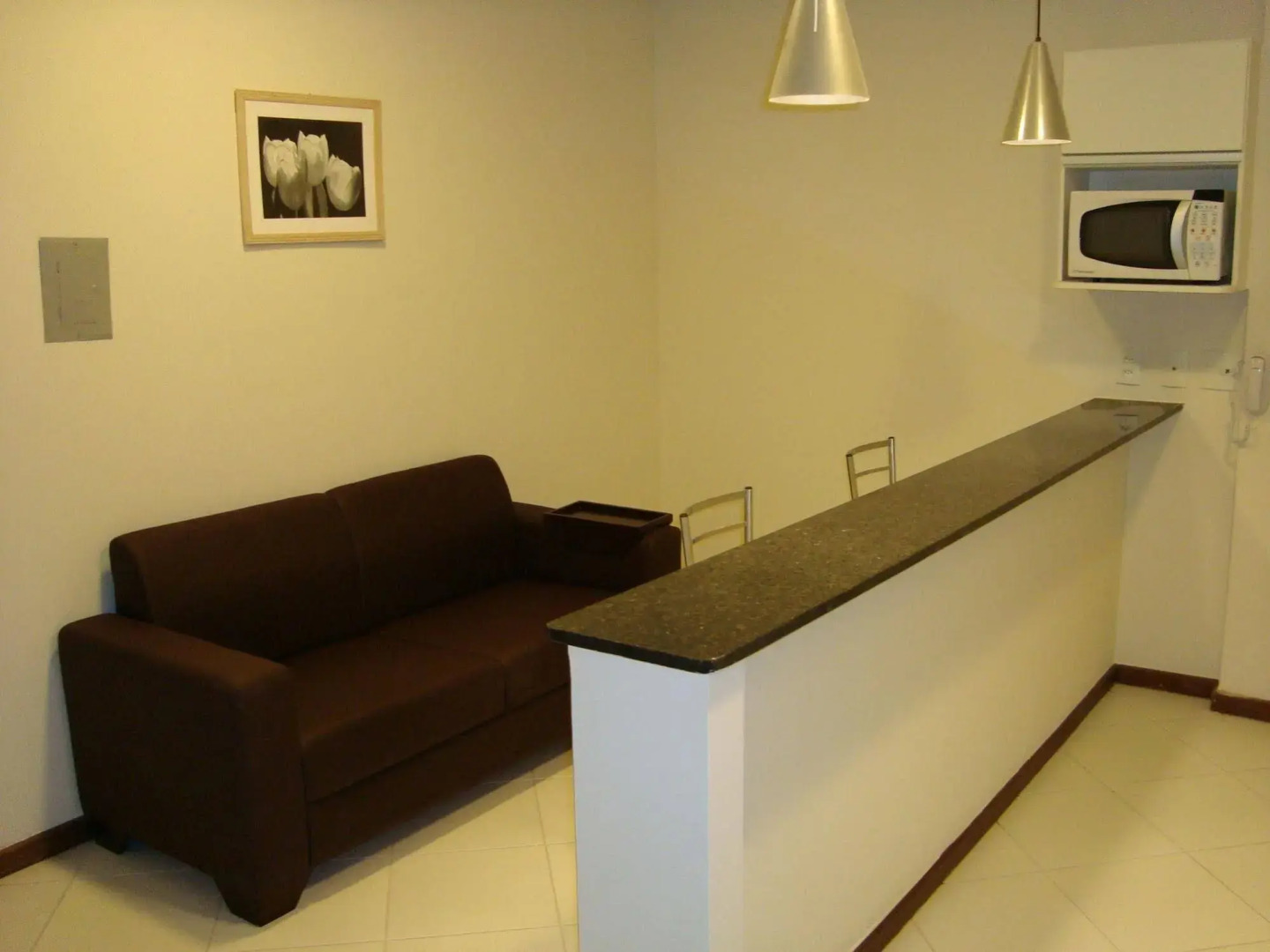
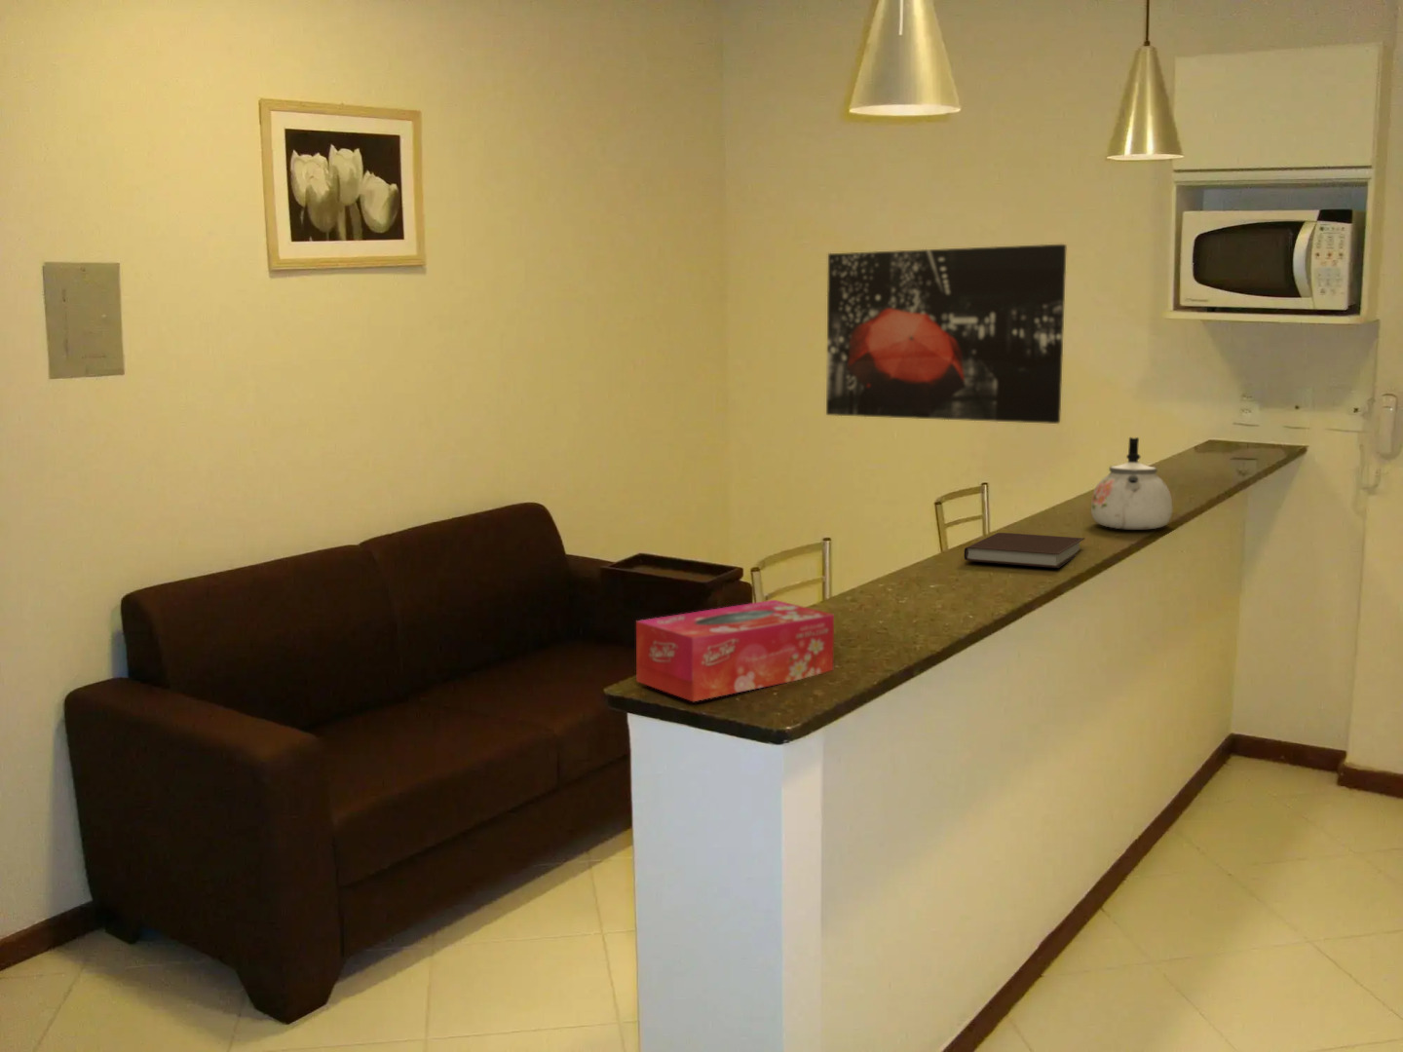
+ kettle [1090,436,1174,530]
+ tissue box [635,599,835,703]
+ notebook [963,532,1085,569]
+ wall art [825,243,1068,424]
